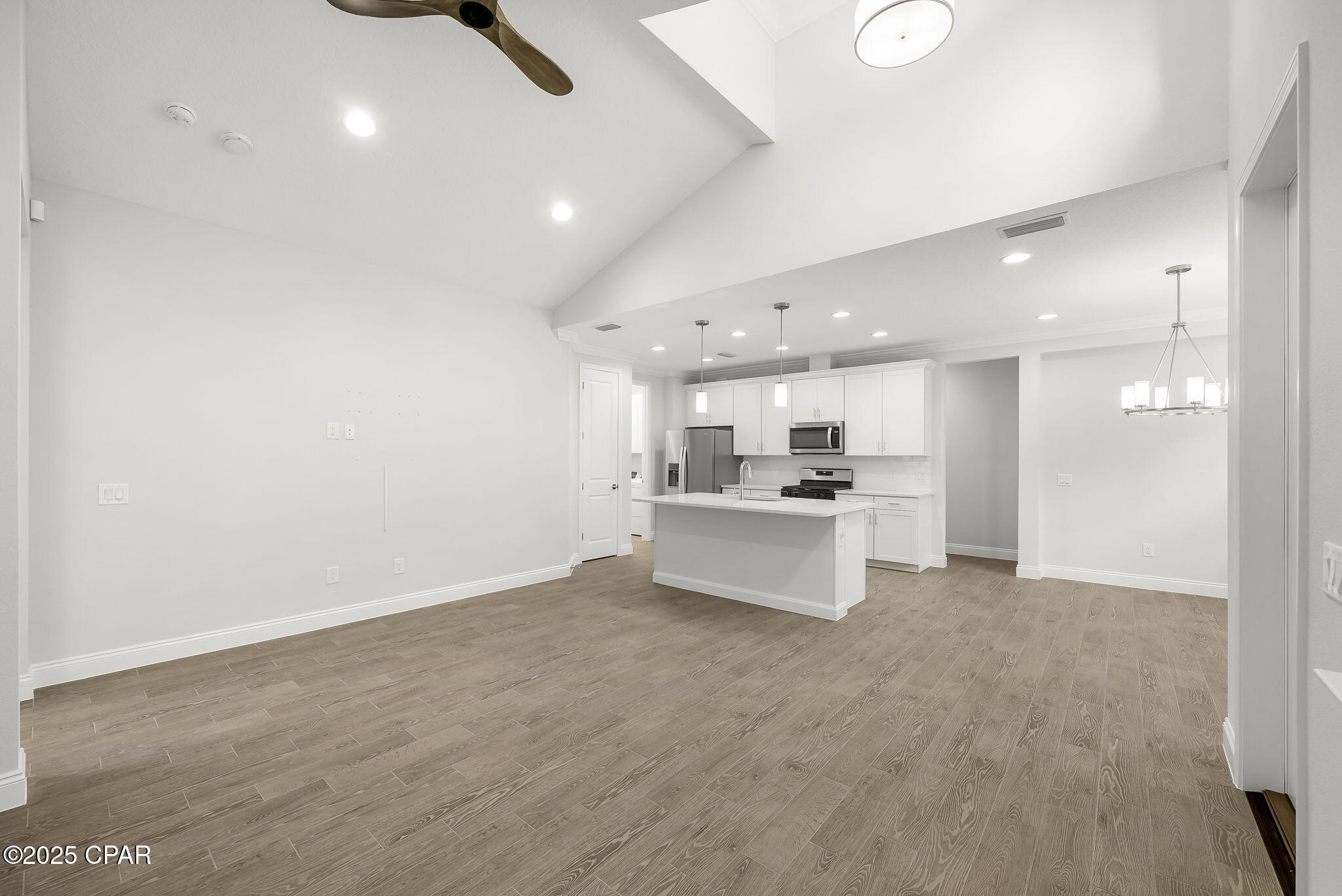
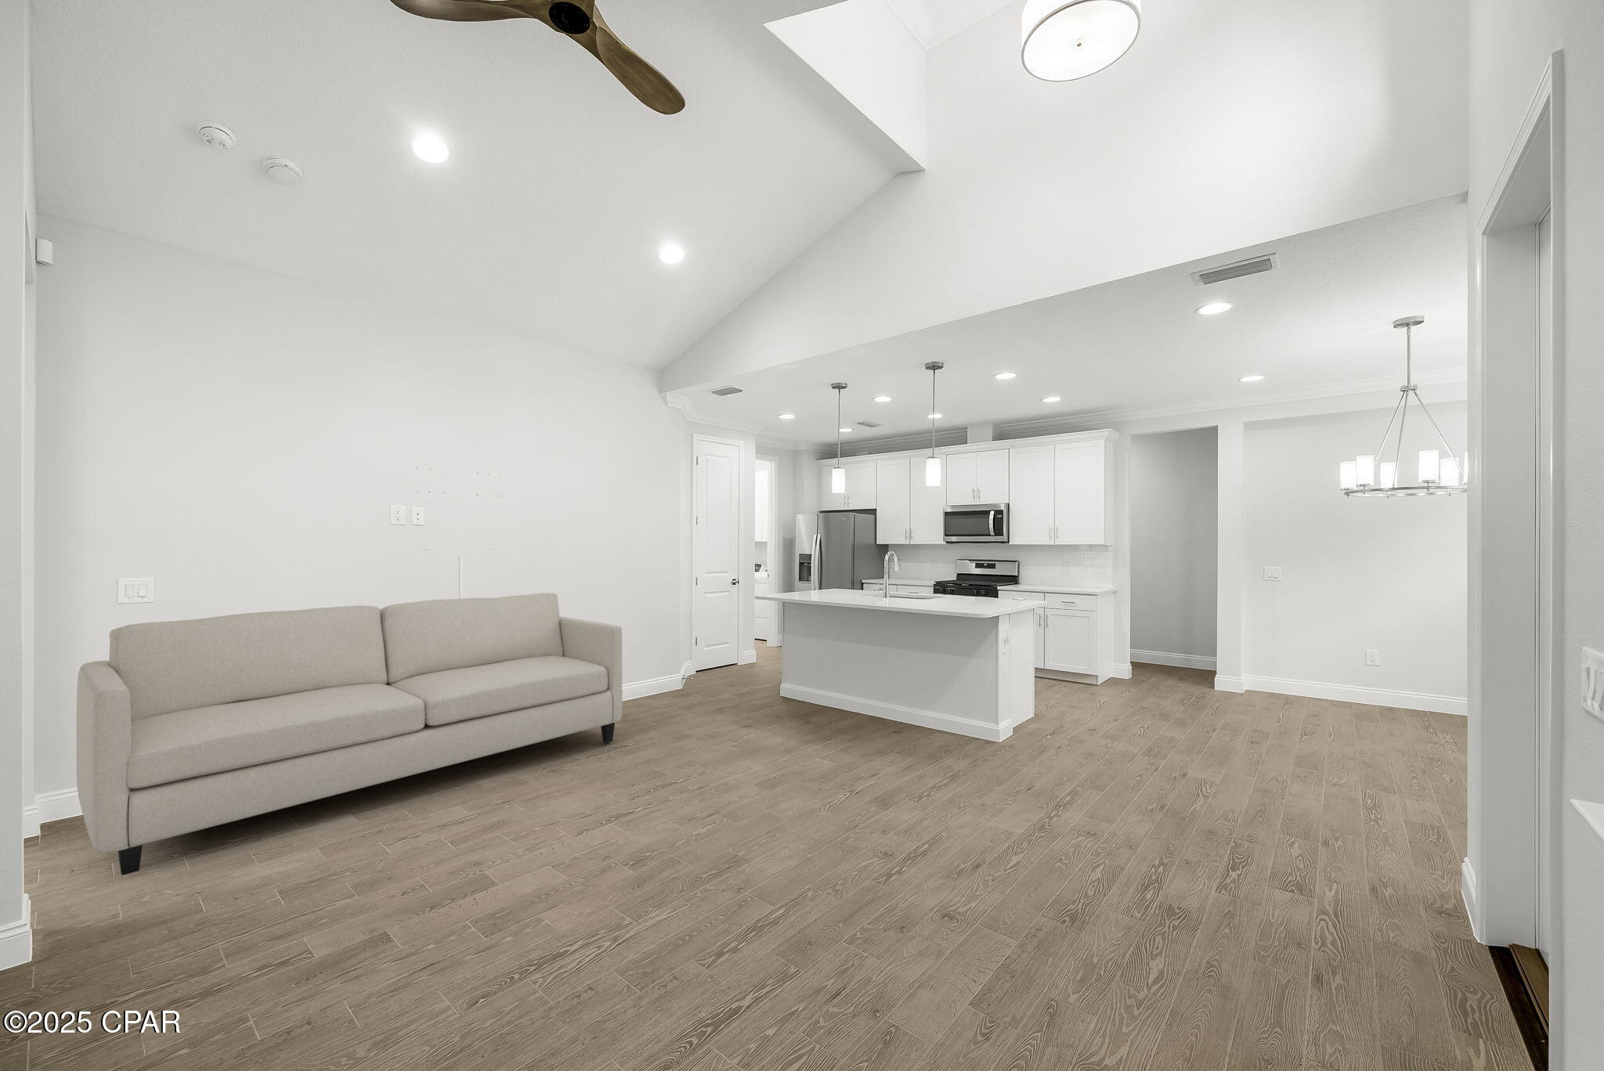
+ sofa [76,592,624,876]
